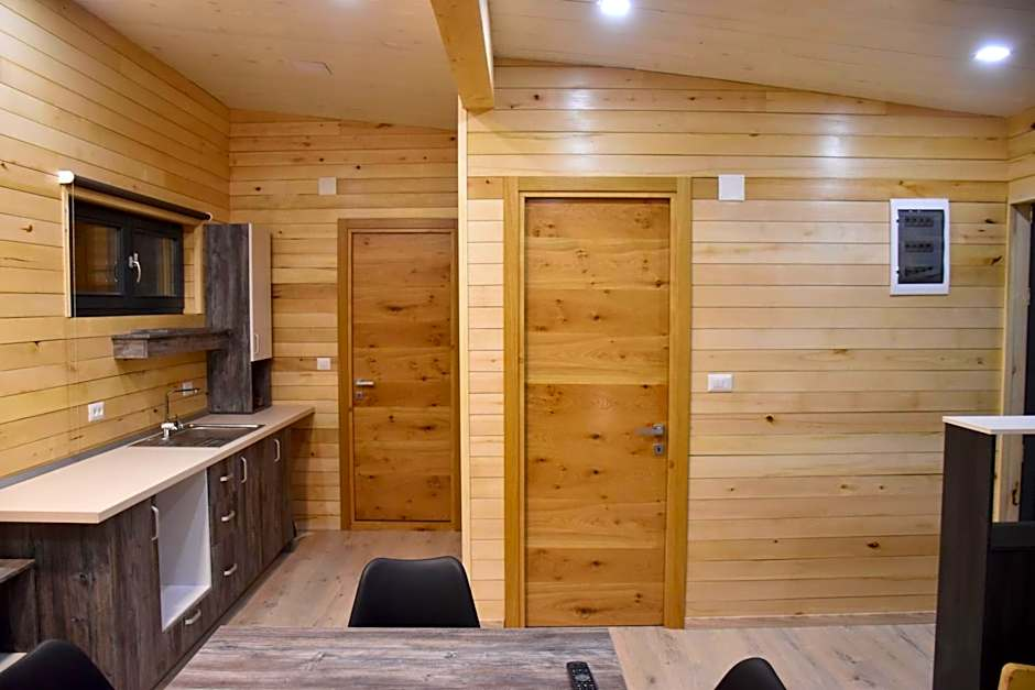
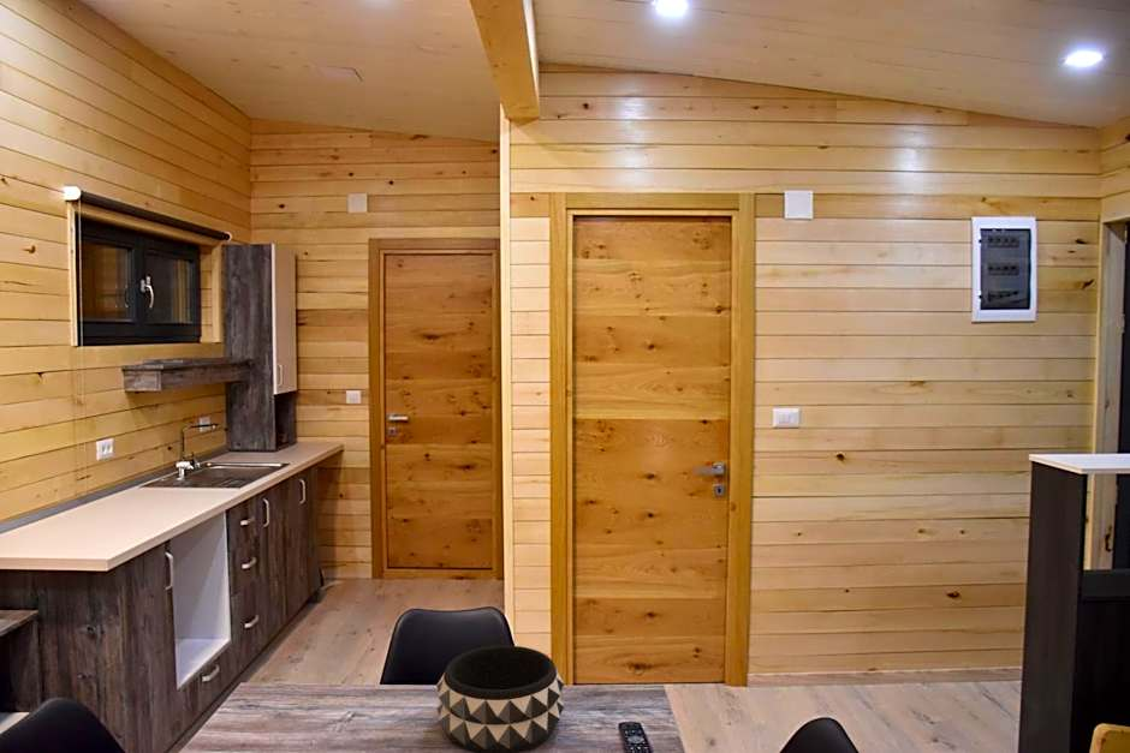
+ decorative bowl [435,645,565,753]
